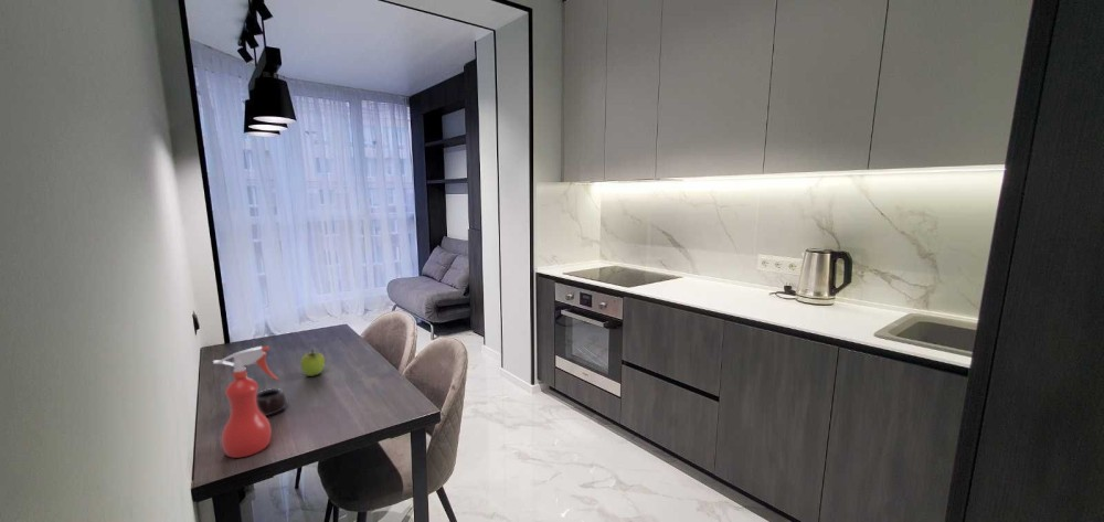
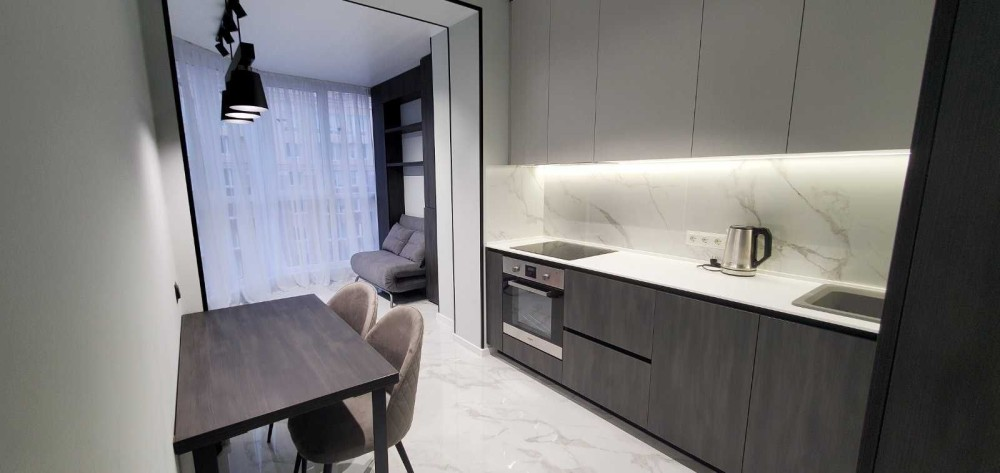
- mug [256,387,288,417]
- spray bottle [212,345,279,459]
- fruit [299,349,326,377]
